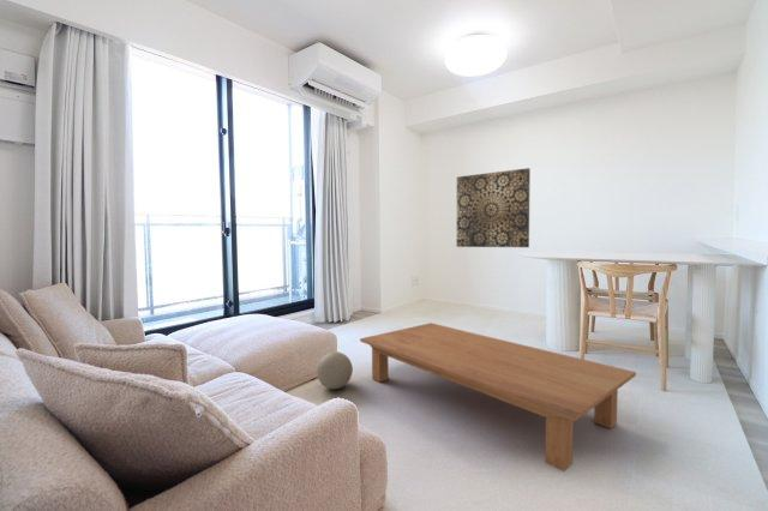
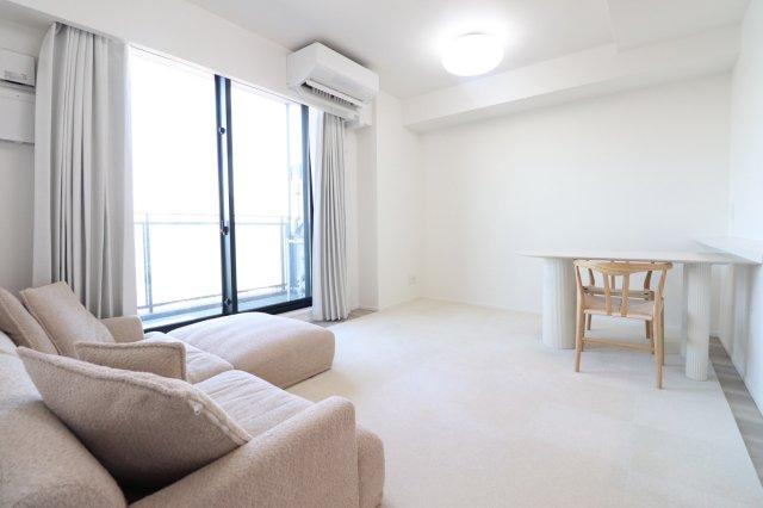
- wall art [455,167,532,248]
- ball [316,350,354,390]
- coffee table [359,321,637,473]
